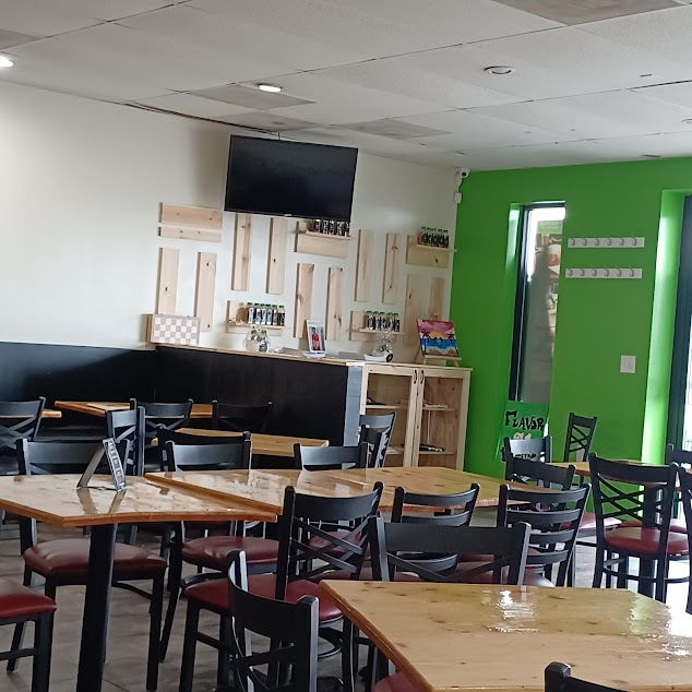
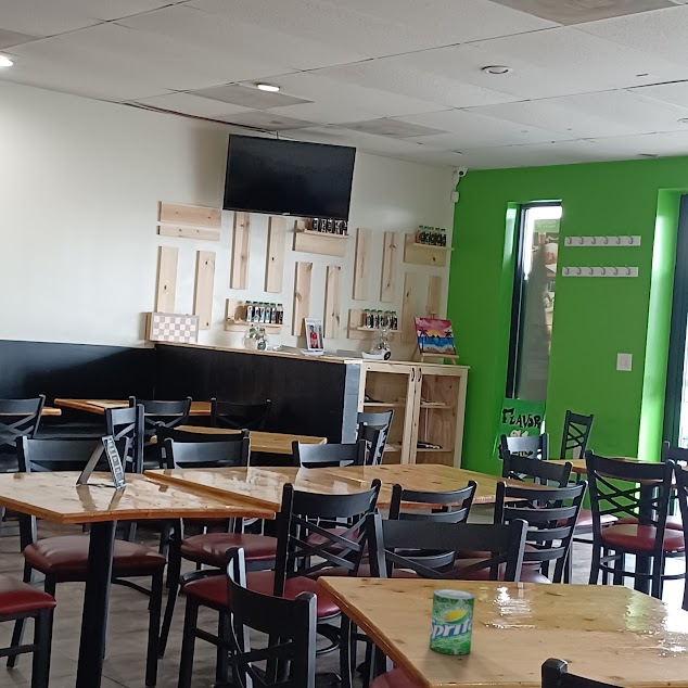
+ beverage can [429,588,475,655]
